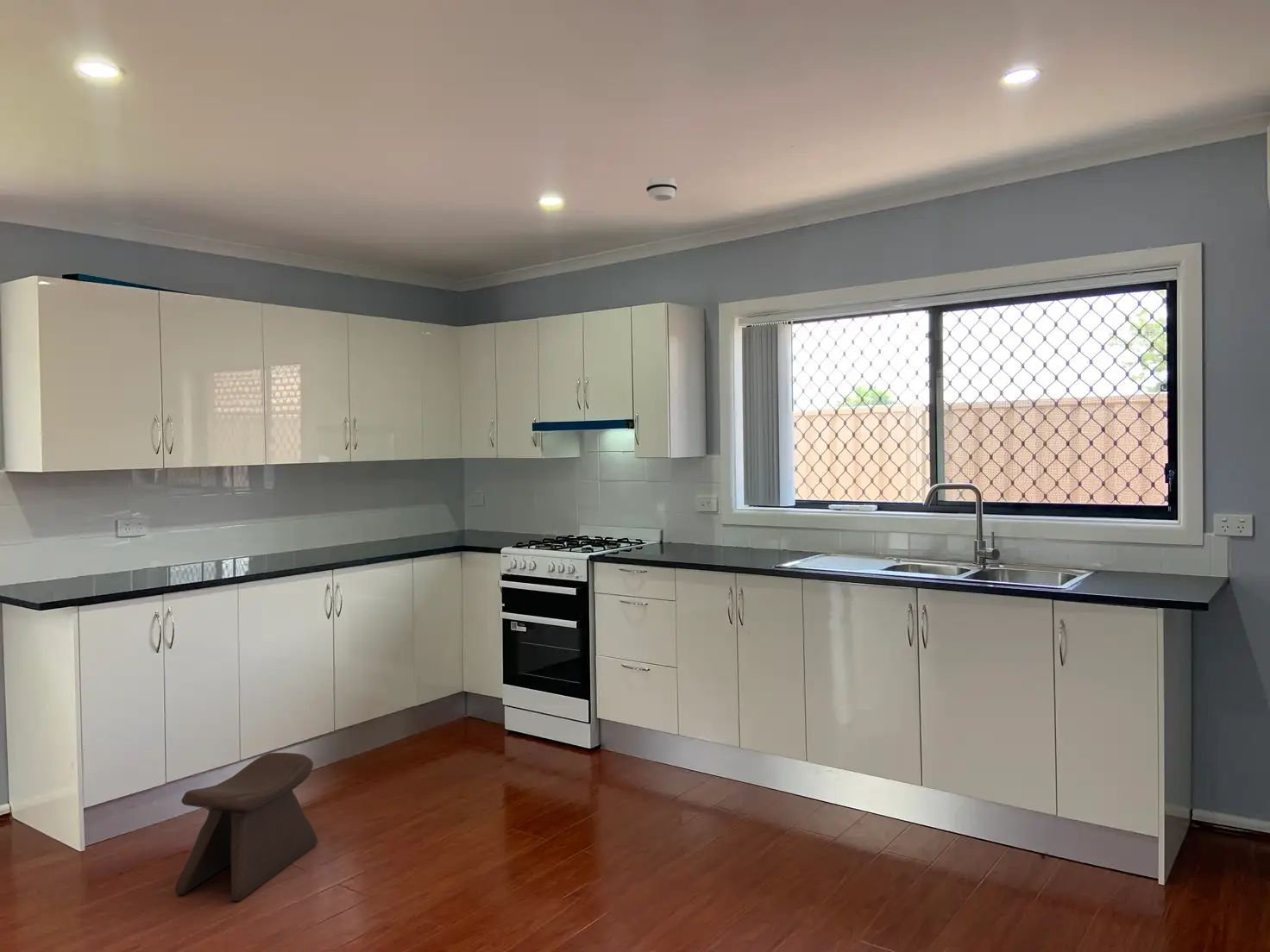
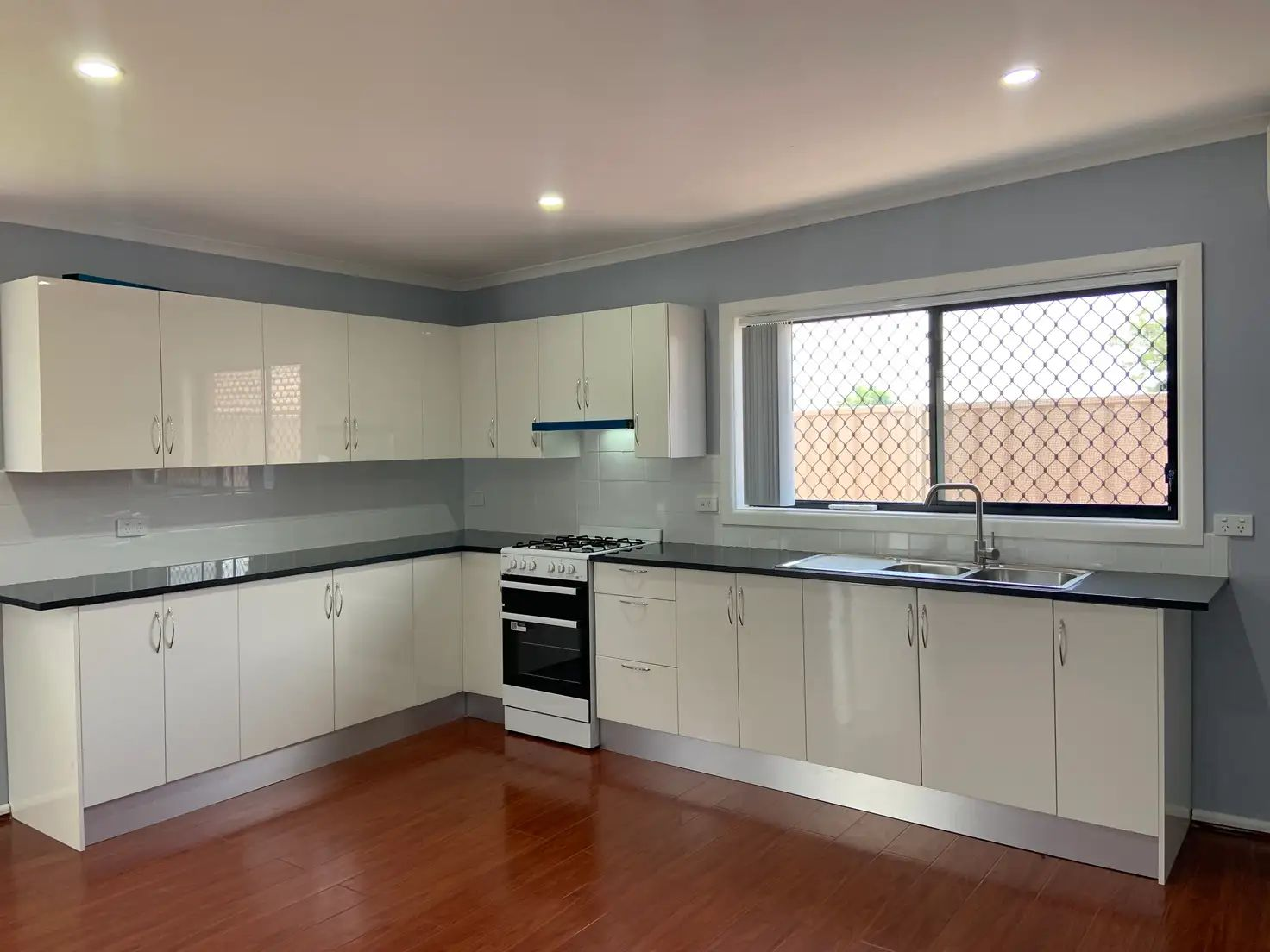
- stool [174,752,318,902]
- smoke detector [645,175,678,202]
